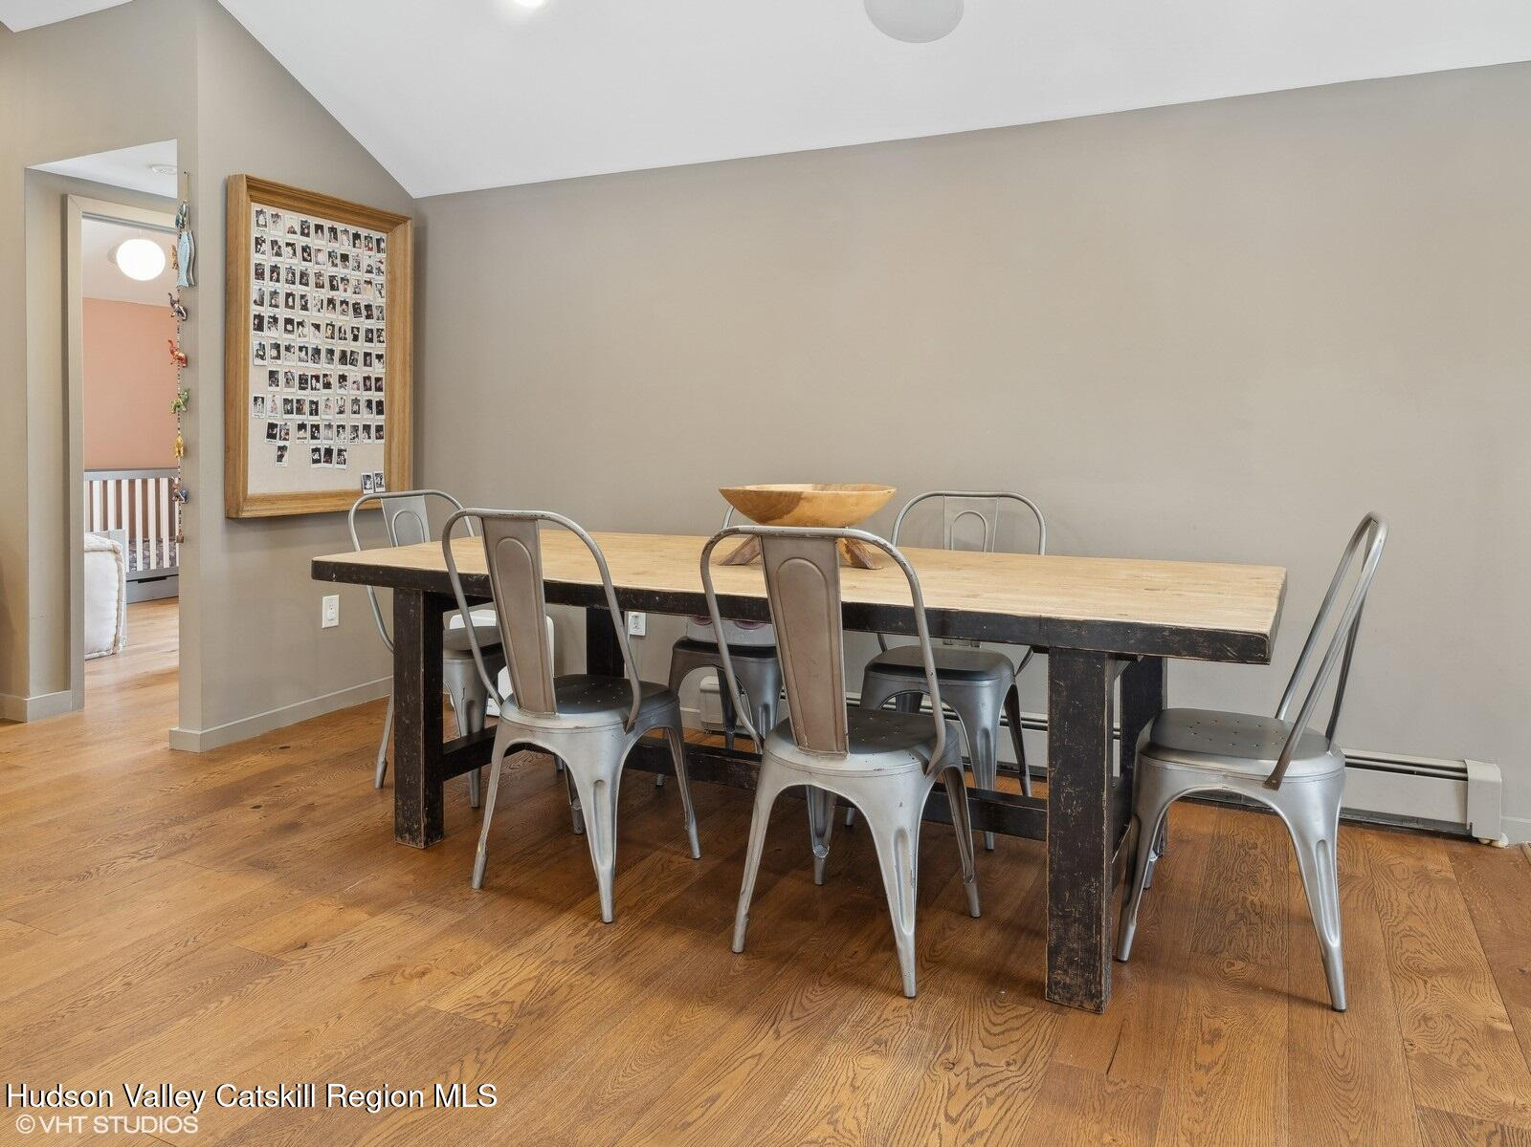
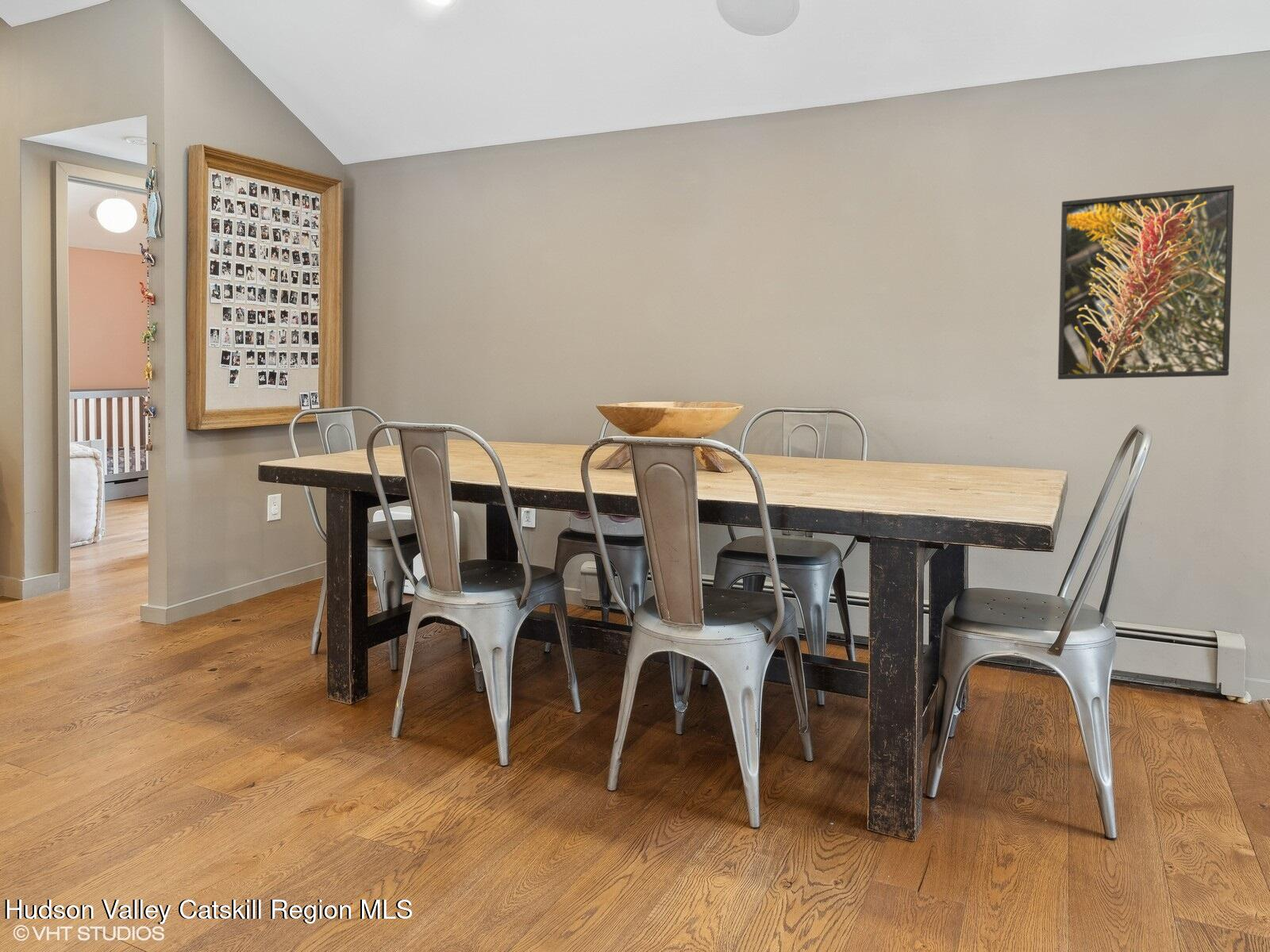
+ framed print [1057,184,1235,380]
